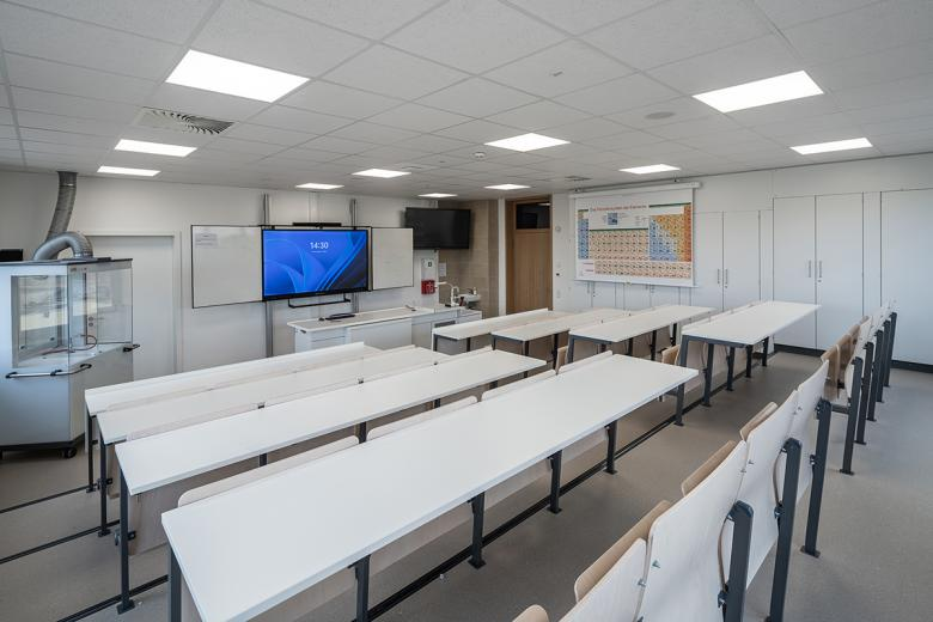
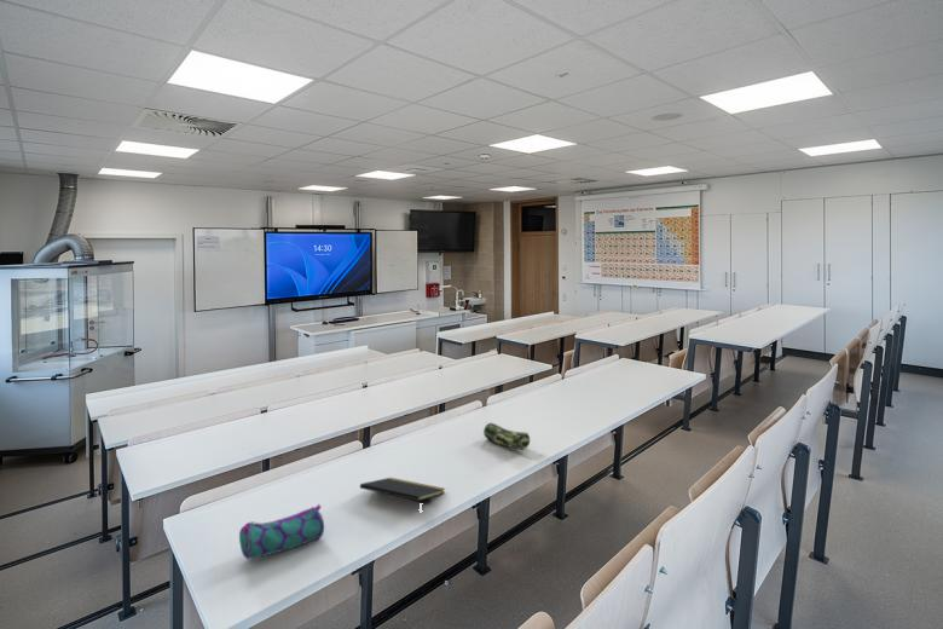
+ notepad [359,477,446,502]
+ pencil case [238,503,325,561]
+ pencil case [482,422,531,451]
